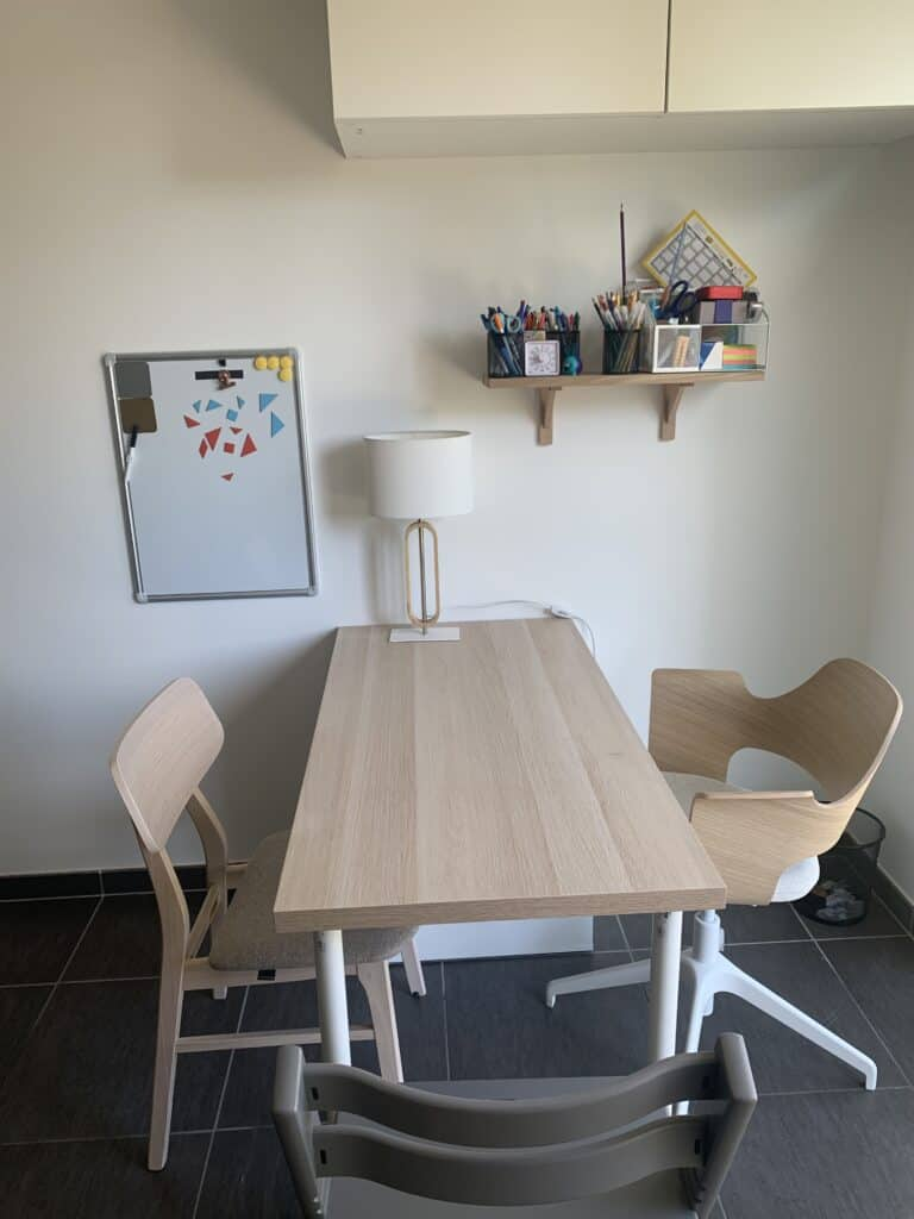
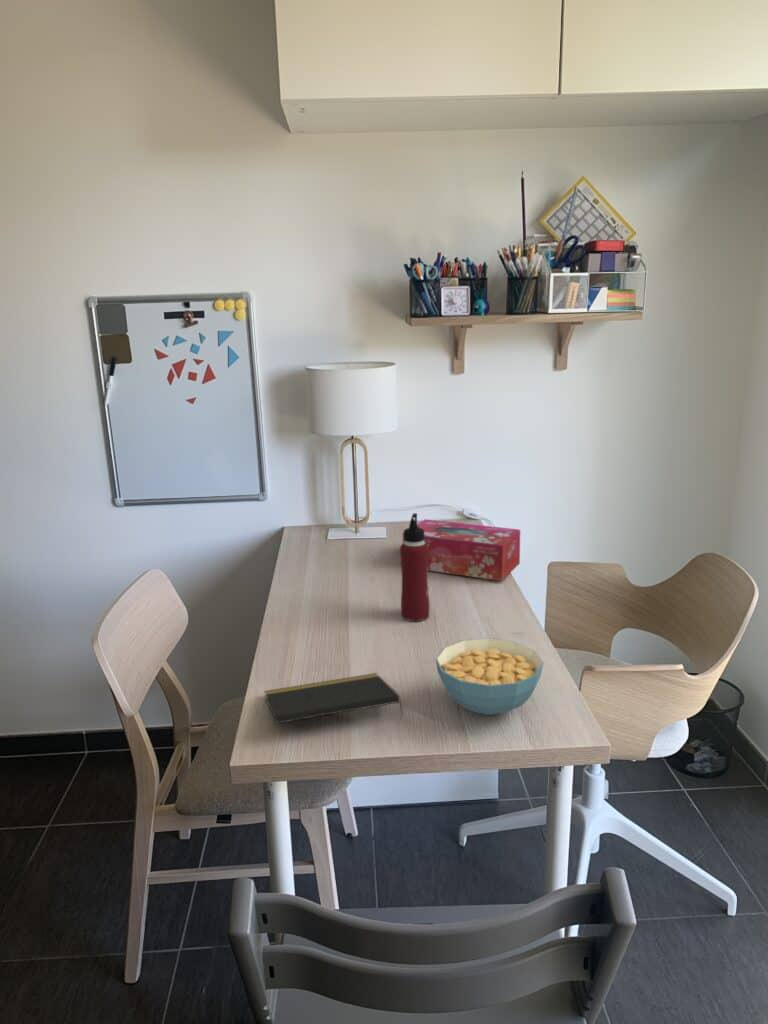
+ water bottle [399,512,430,622]
+ cereal bowl [435,637,544,716]
+ tissue box [402,518,521,582]
+ notepad [264,672,404,725]
